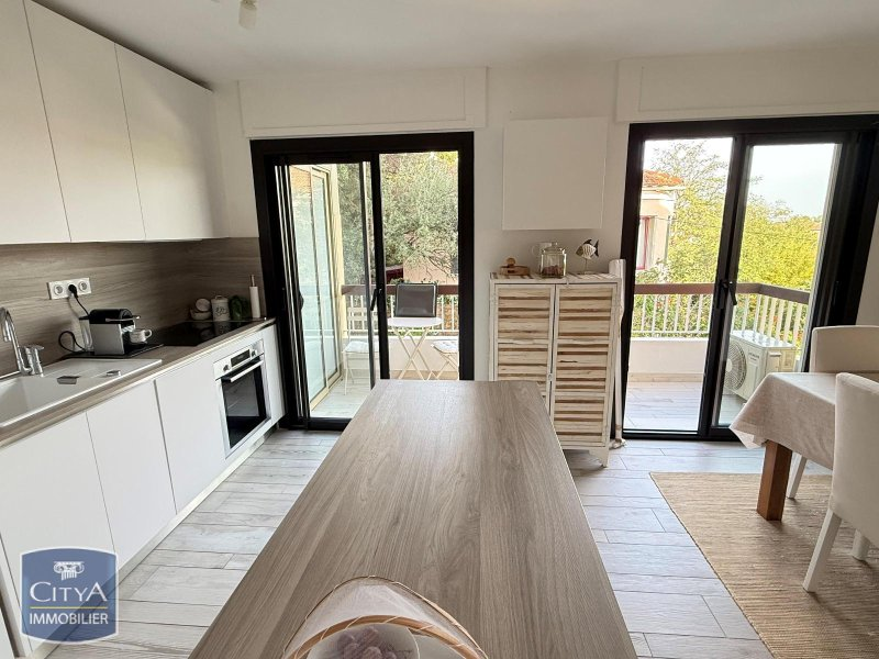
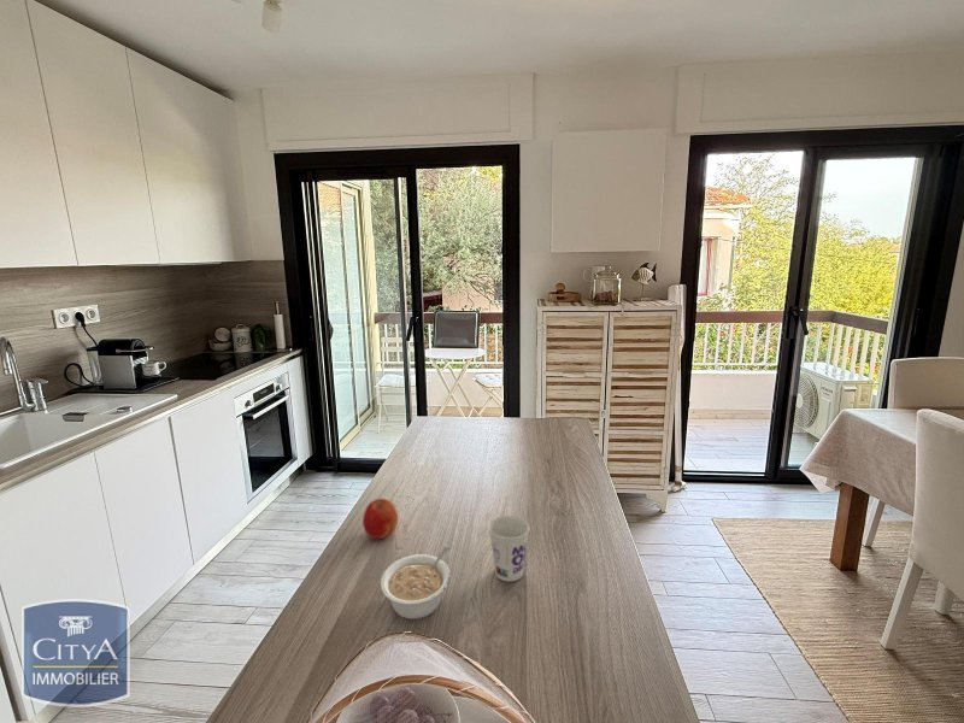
+ cup [487,515,530,582]
+ legume [380,545,452,621]
+ fruit [362,498,399,540]
